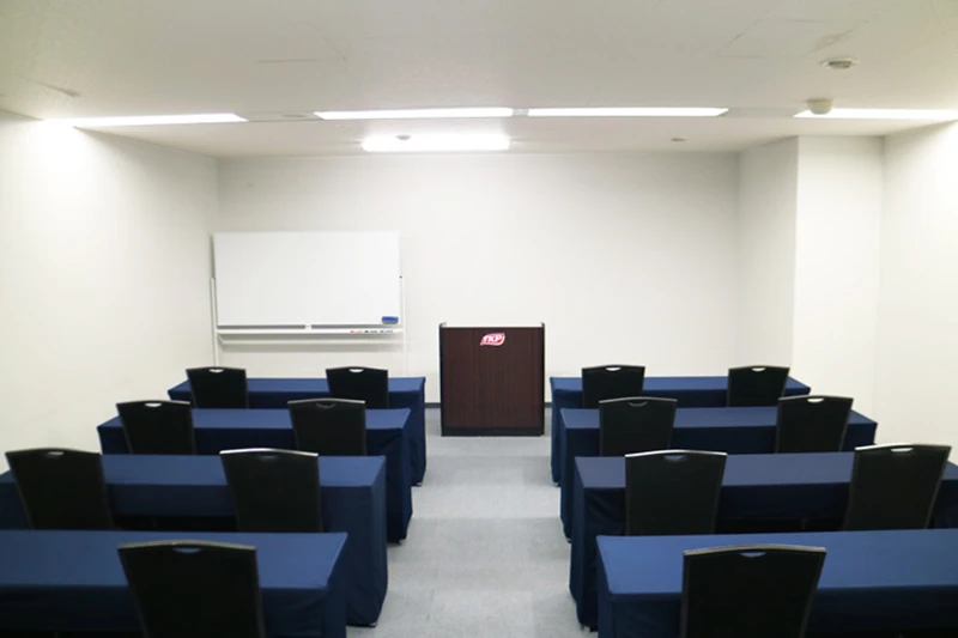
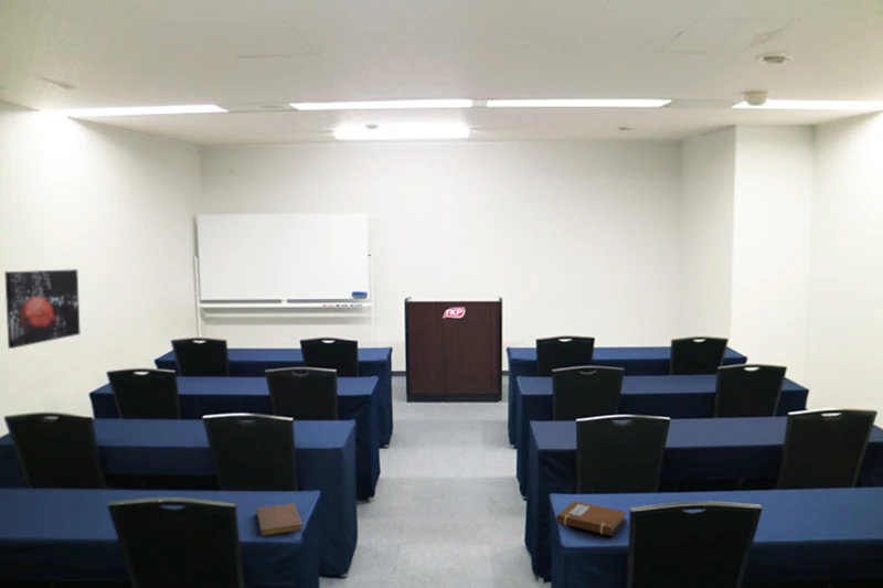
+ notebook [554,500,628,537]
+ notebook [255,502,304,537]
+ wall art [3,268,82,350]
